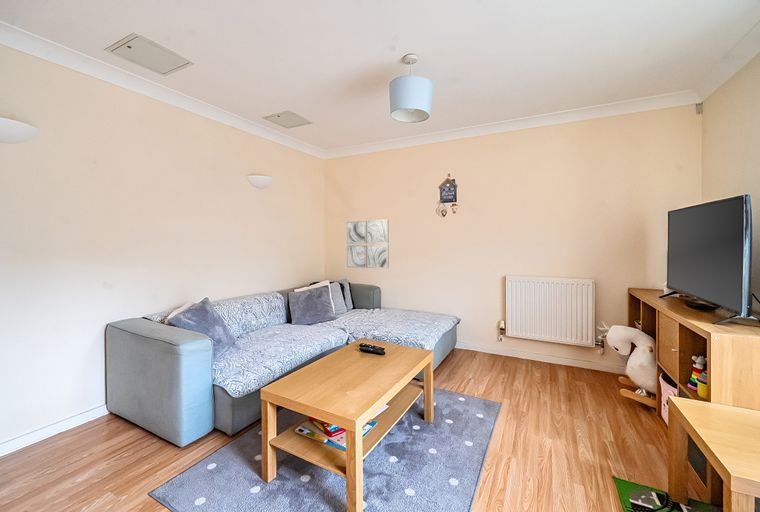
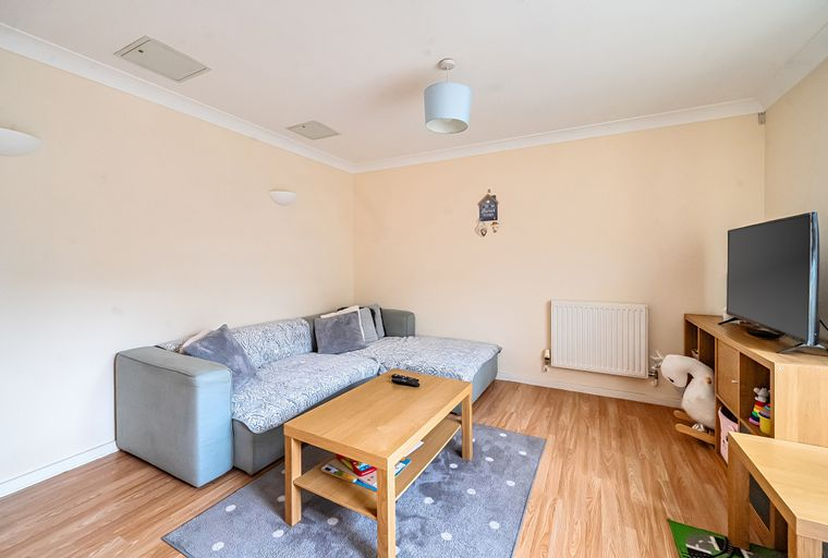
- wall art [346,219,390,269]
